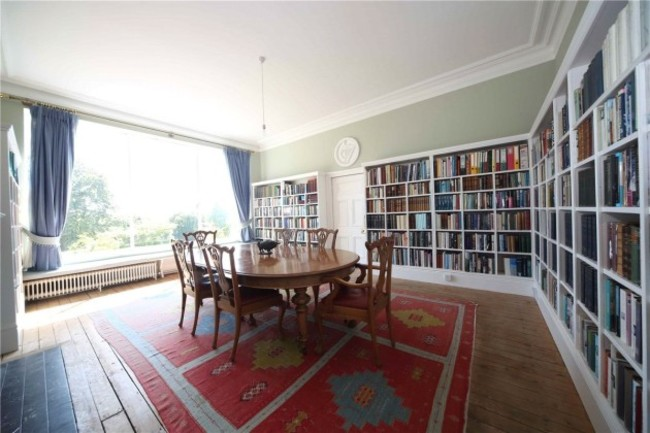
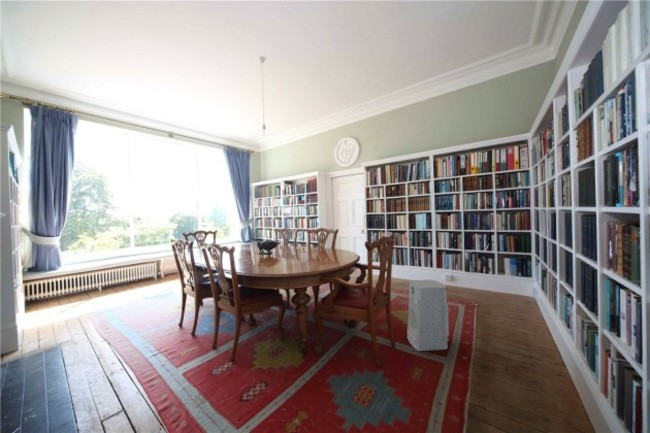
+ air purifier [406,279,450,352]
